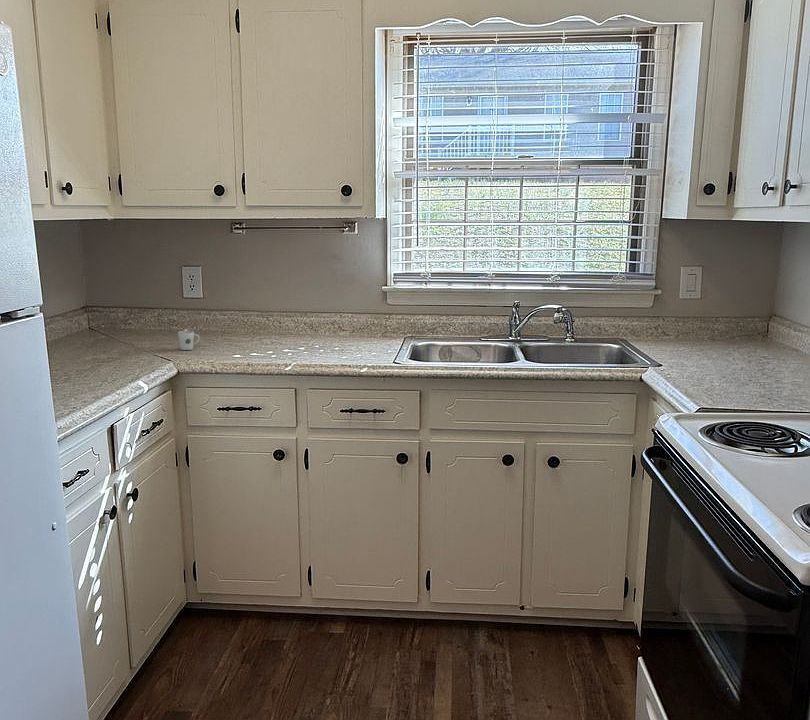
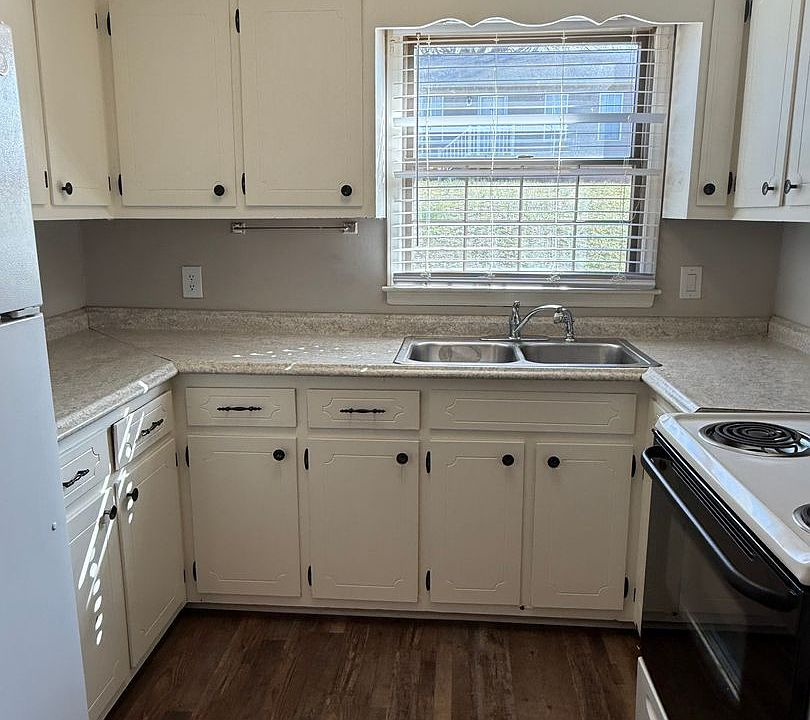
- cup [177,330,200,351]
